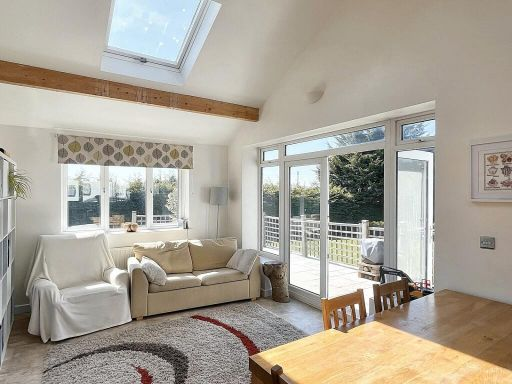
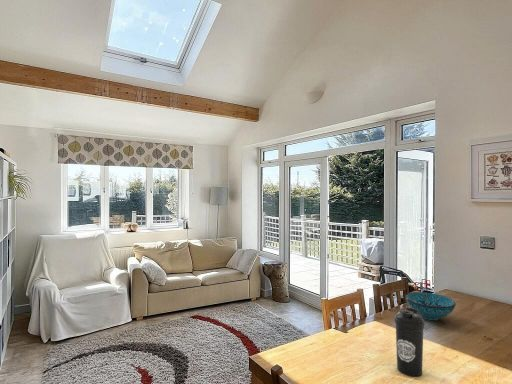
+ decorative bowl [404,291,457,321]
+ water bottle [394,306,426,378]
